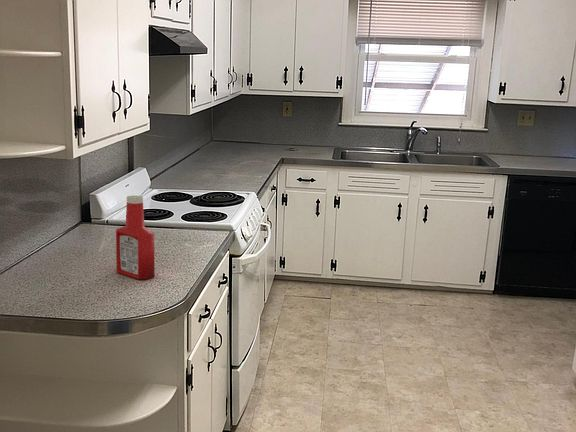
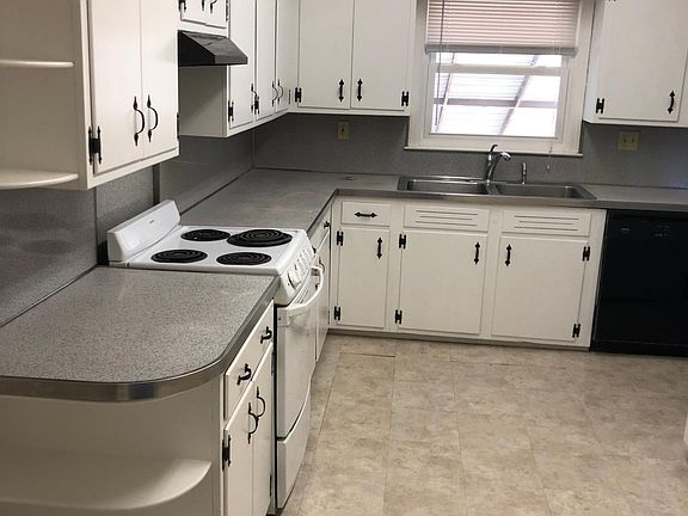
- soap bottle [115,195,156,280]
